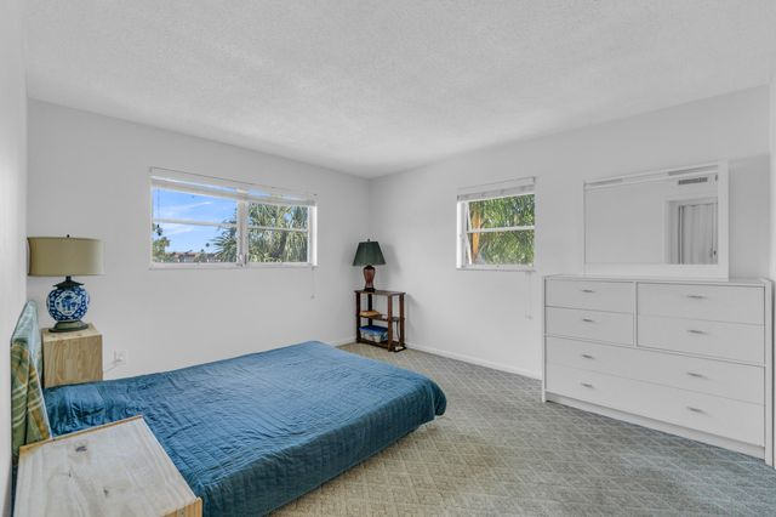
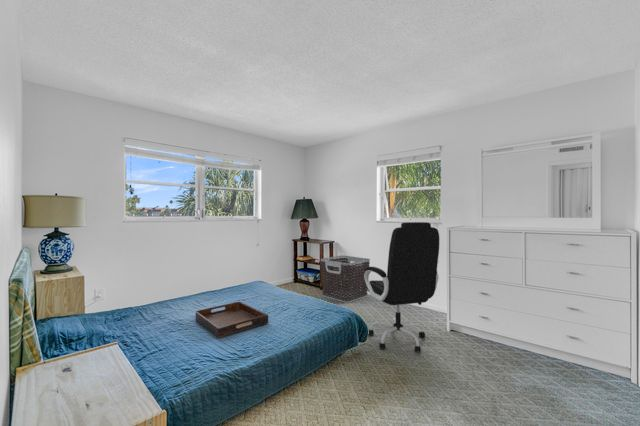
+ serving tray [195,301,269,339]
+ office chair [364,221,440,353]
+ clothes hamper [319,254,371,304]
